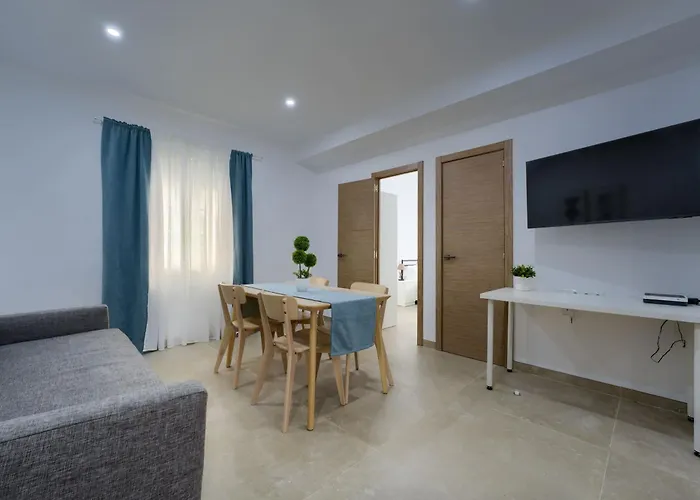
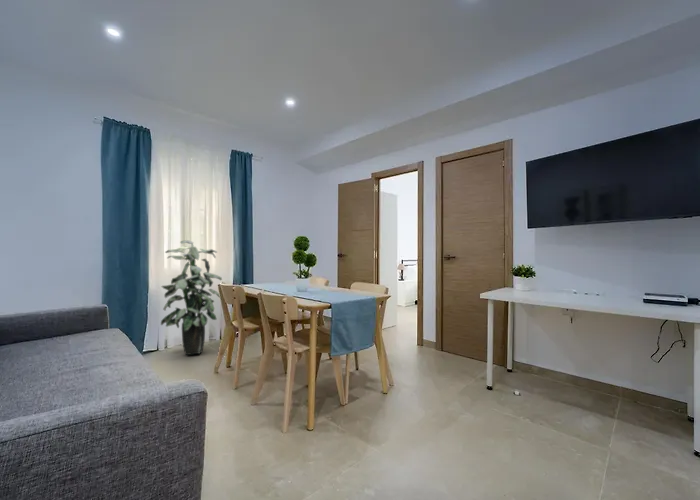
+ indoor plant [160,239,223,356]
